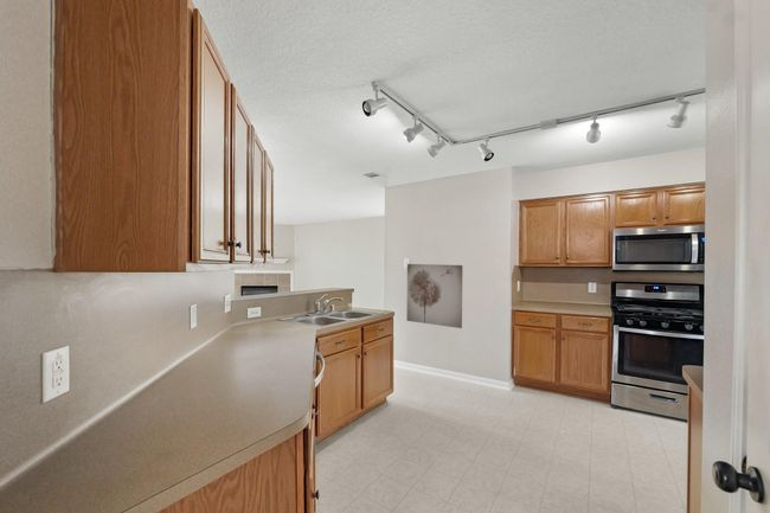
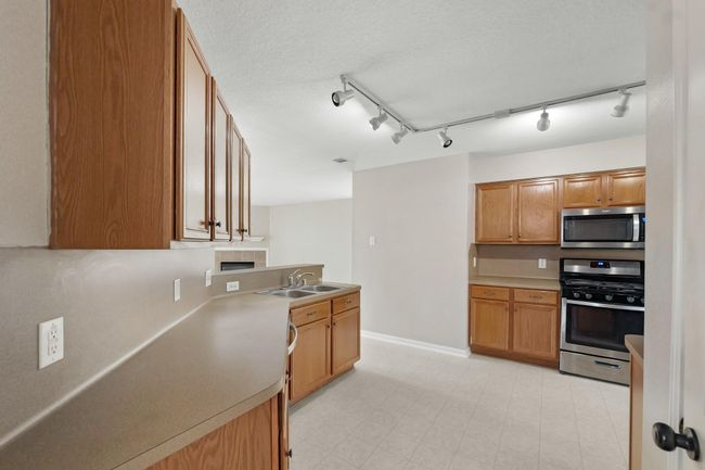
- wall art [405,263,463,329]
